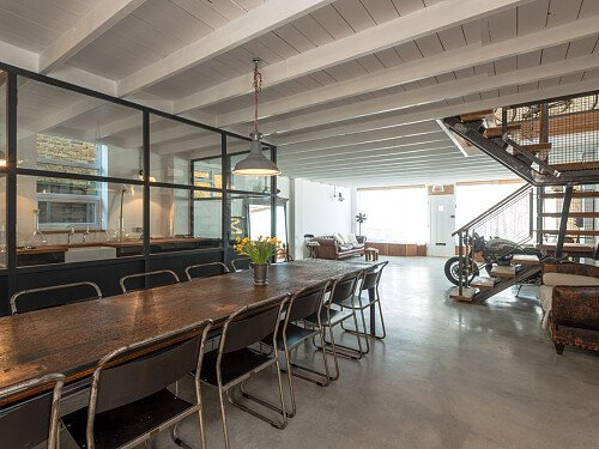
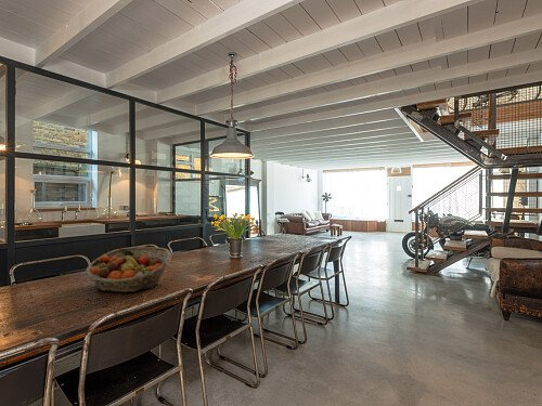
+ fruit basket [85,246,172,293]
